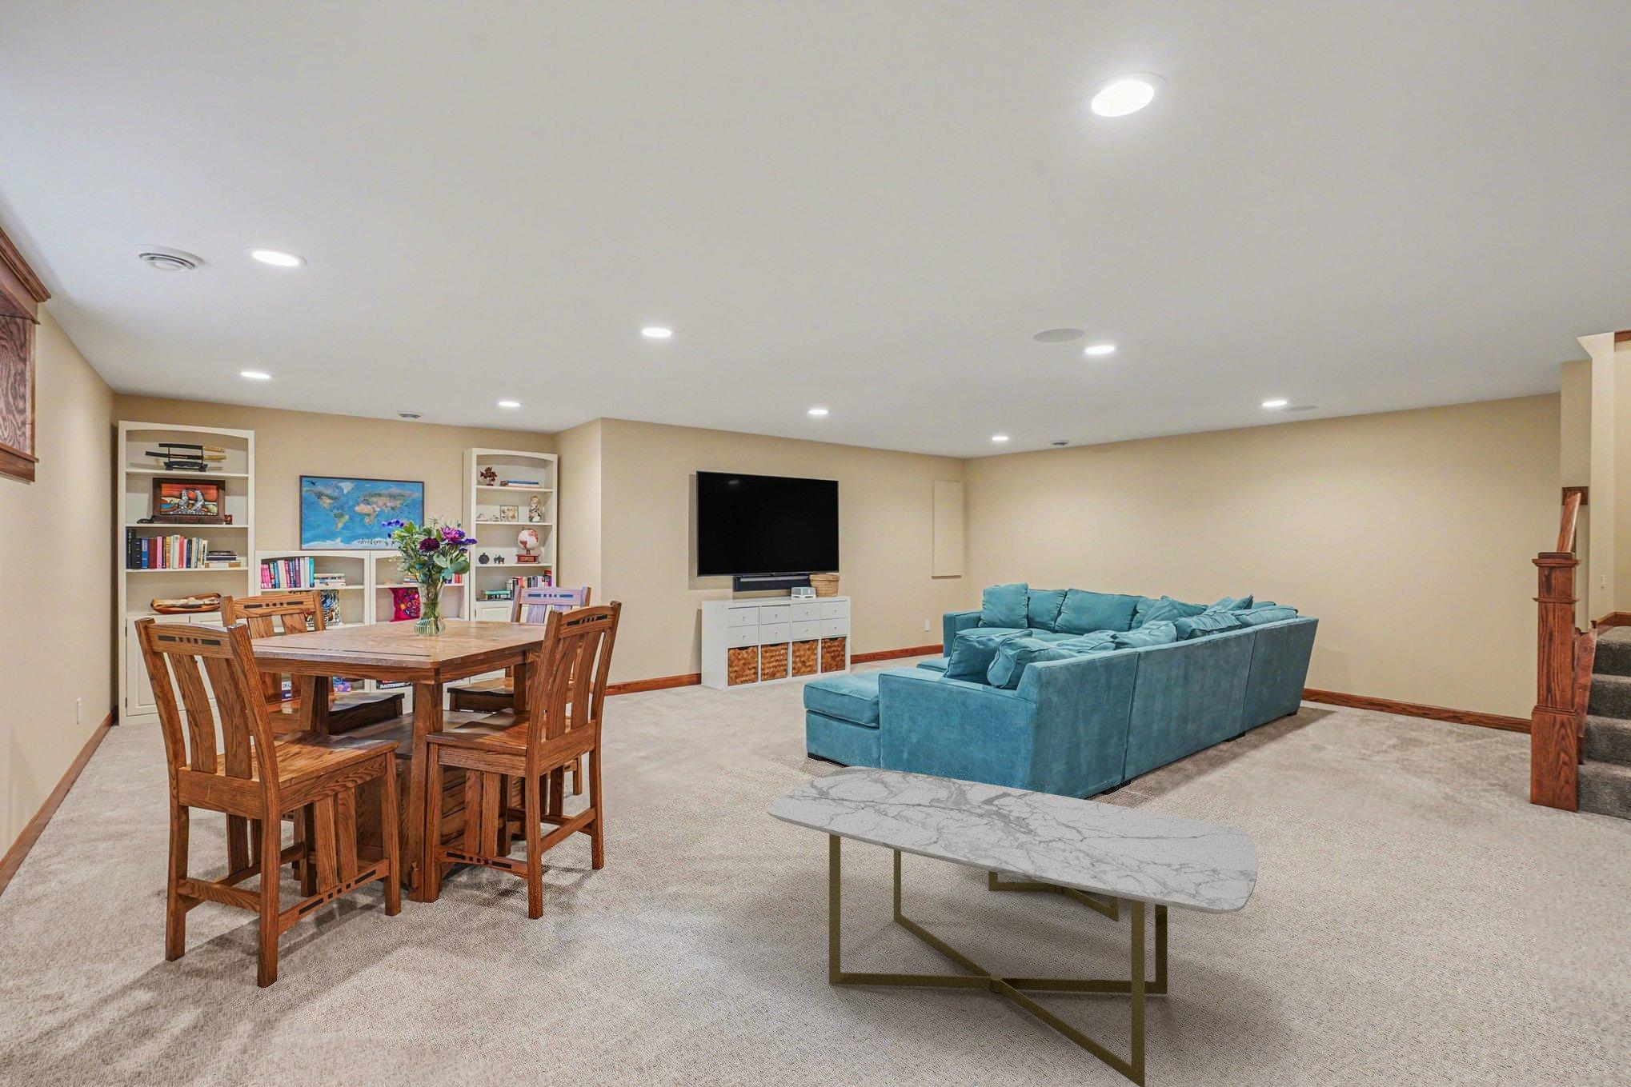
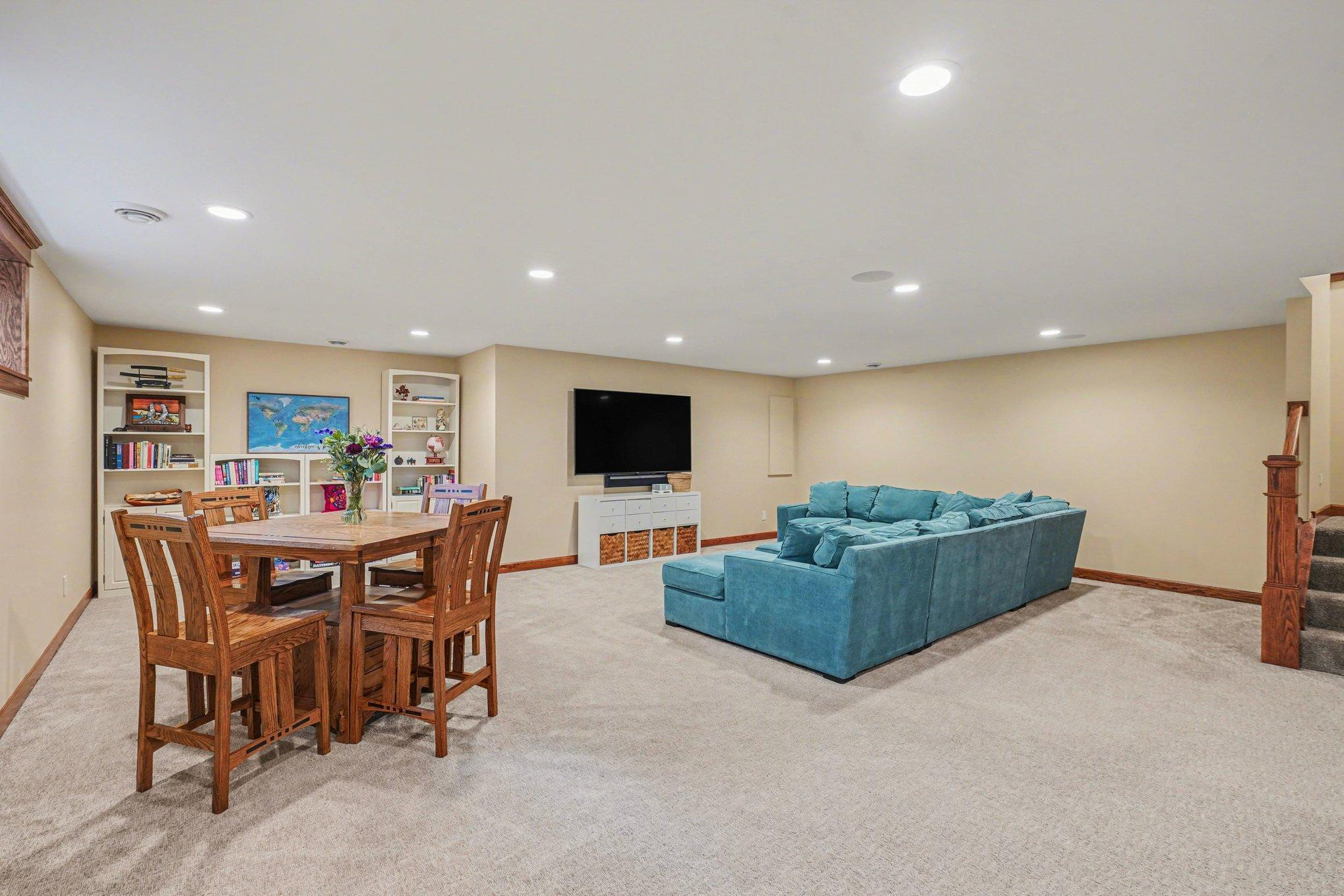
- coffee table [767,766,1258,1087]
